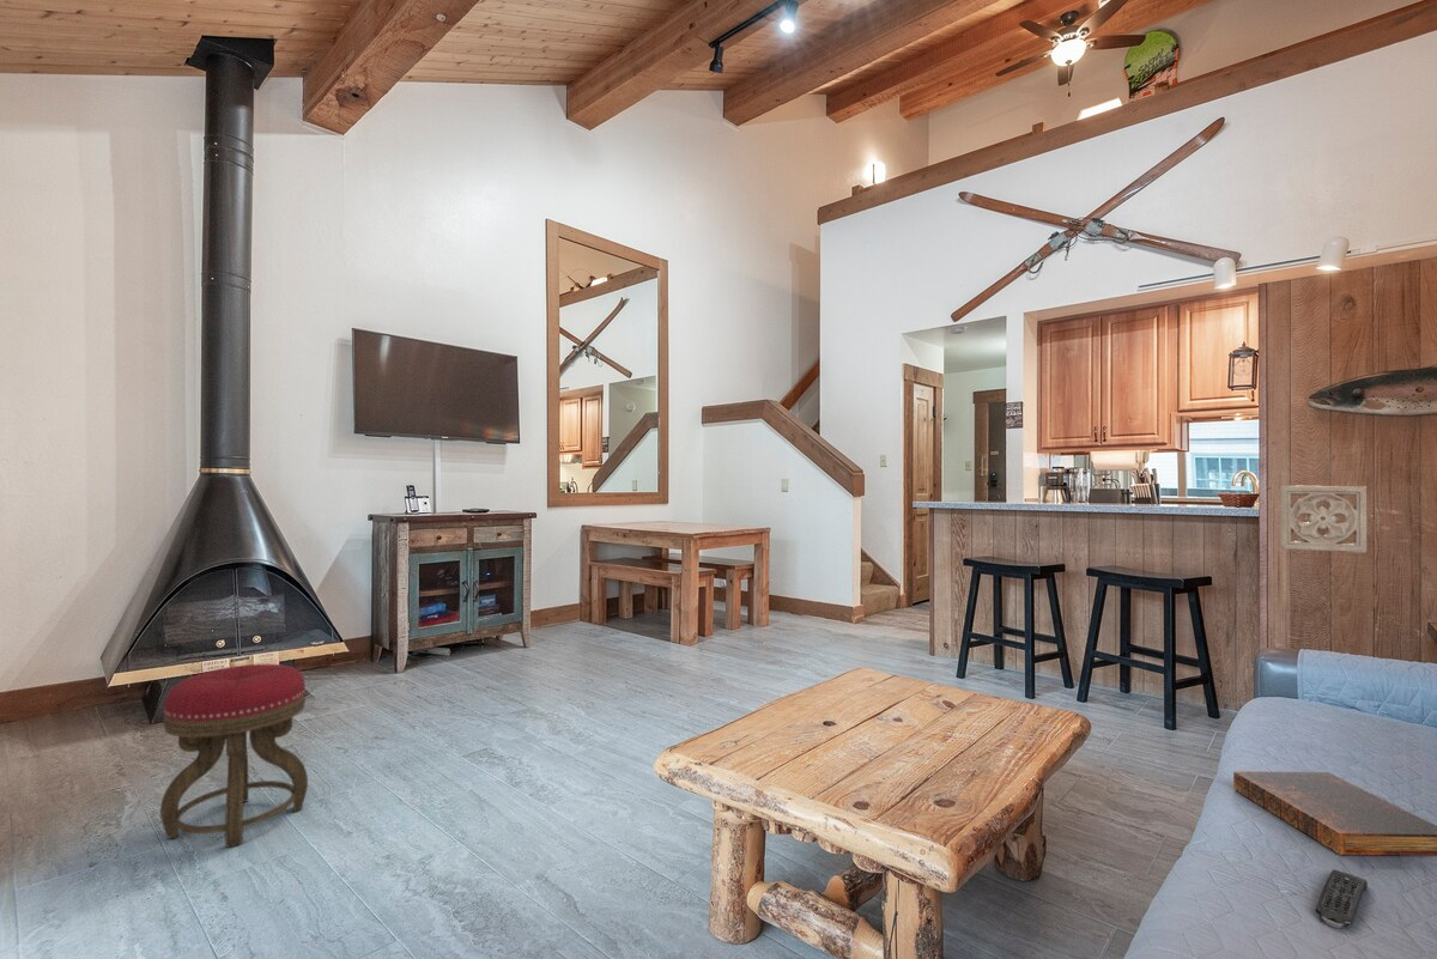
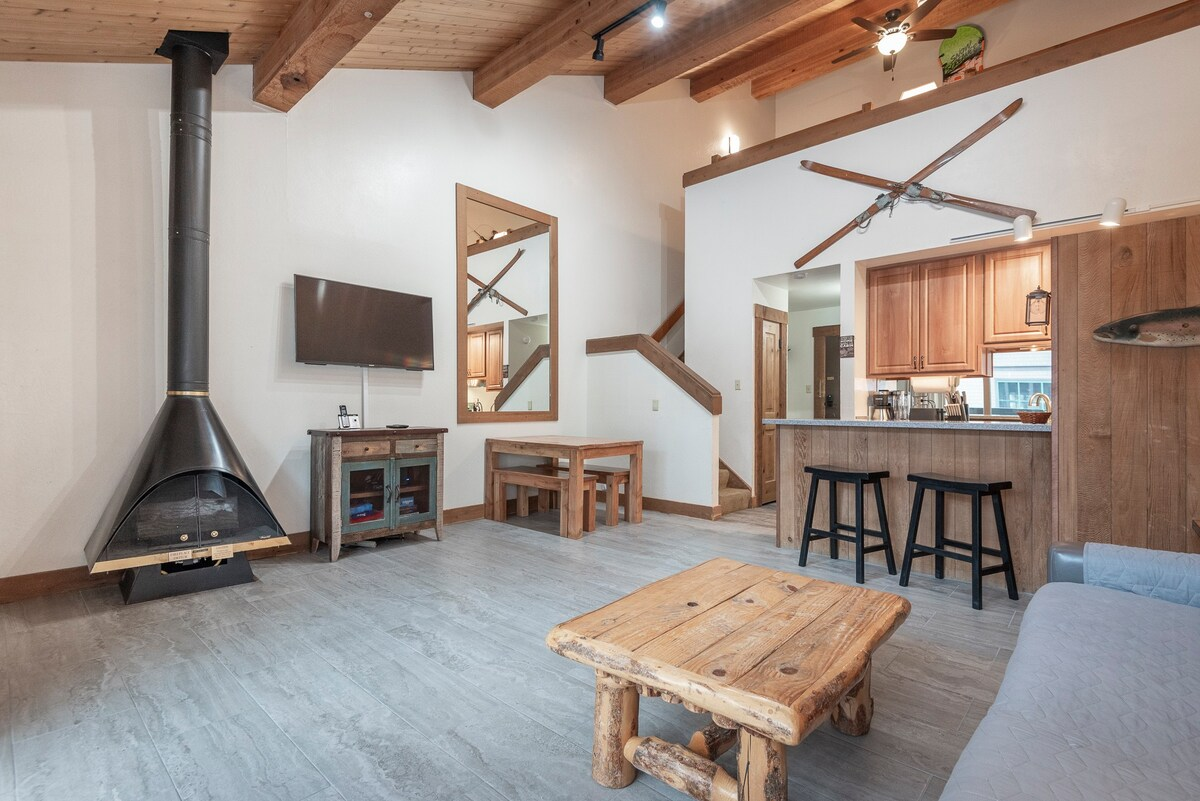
- stool [159,663,309,849]
- remote control [1315,868,1369,929]
- book [1232,770,1437,857]
- wall ornament [1280,484,1369,554]
